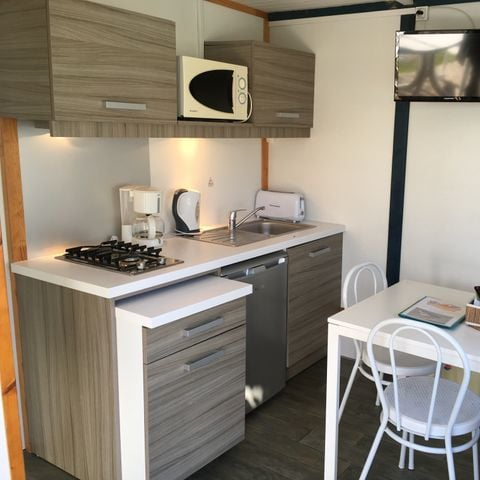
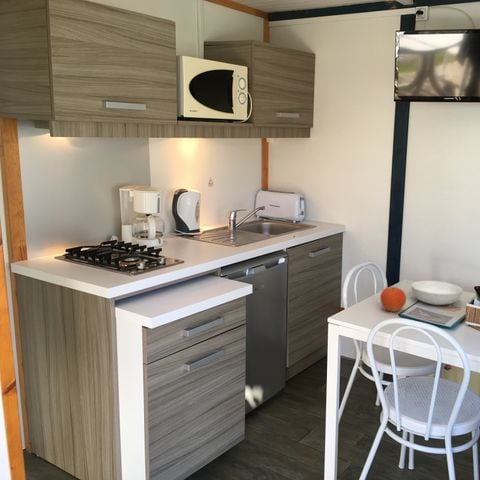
+ fruit [379,286,407,313]
+ serving bowl [410,280,463,306]
